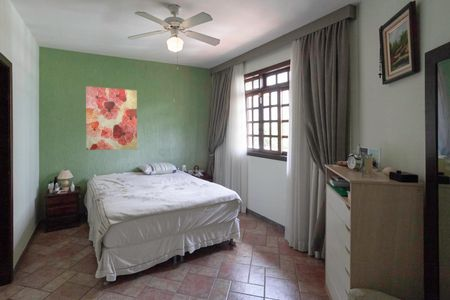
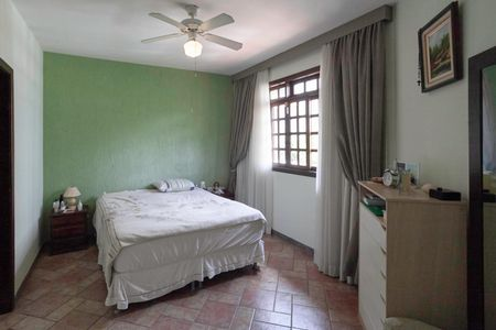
- wall art [85,85,138,151]
